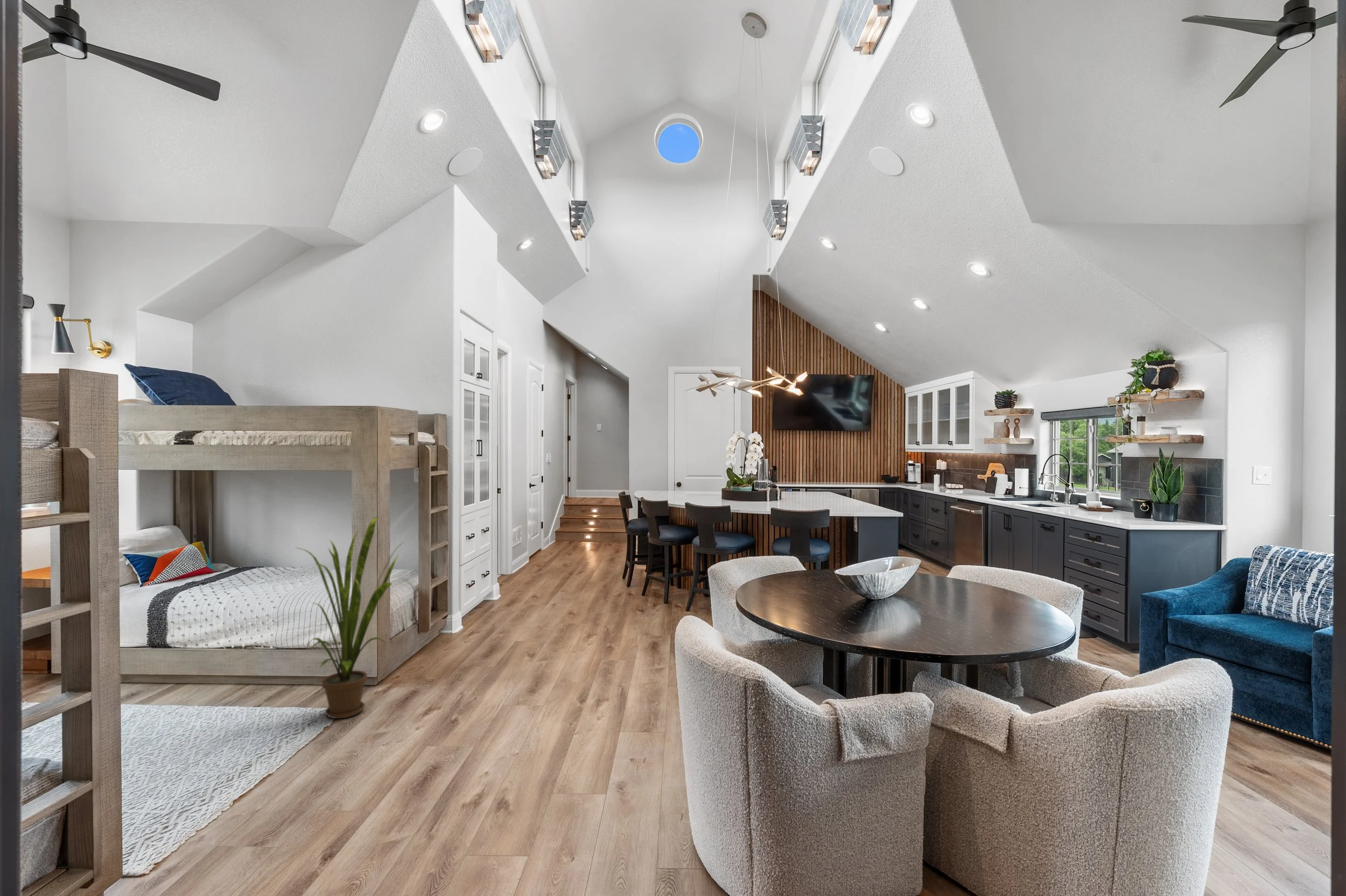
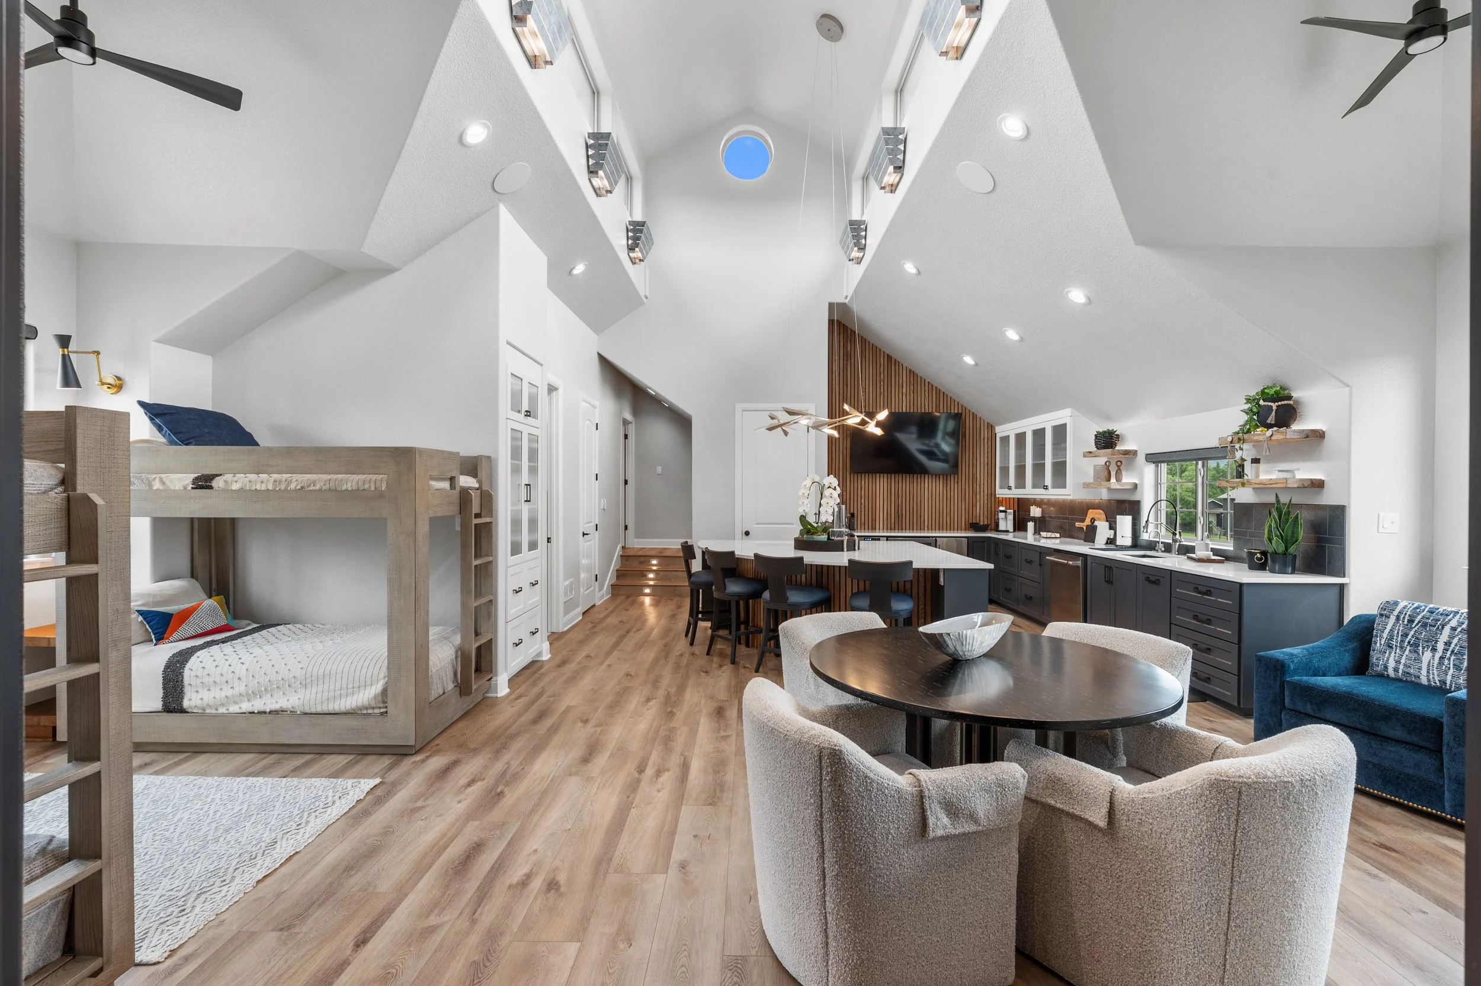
- house plant [295,516,405,719]
